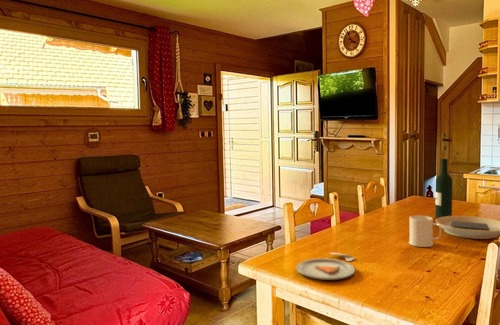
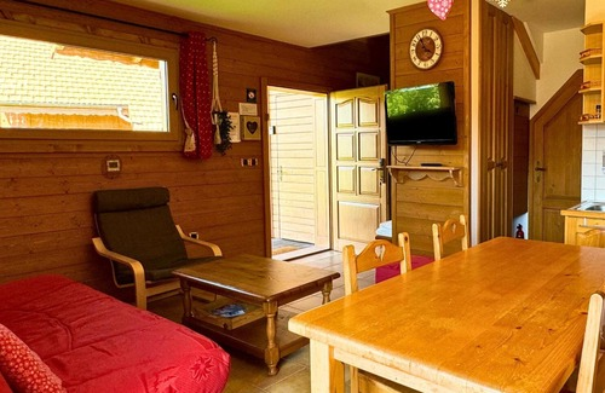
- plate [435,215,500,240]
- wine bottle [434,158,453,219]
- dinner plate [296,252,356,281]
- mug [408,215,442,248]
